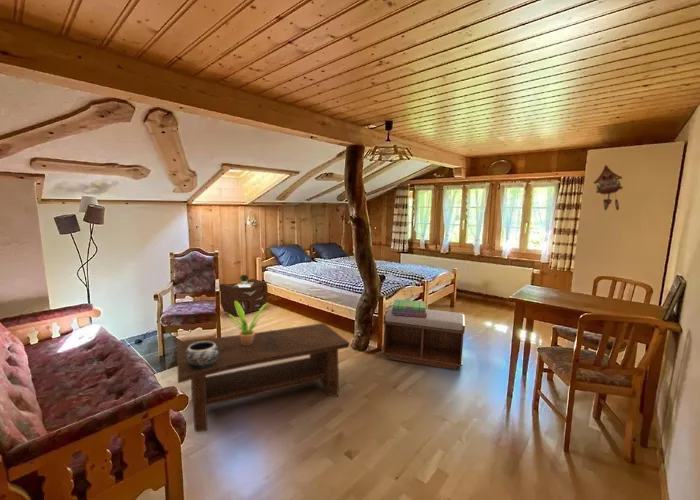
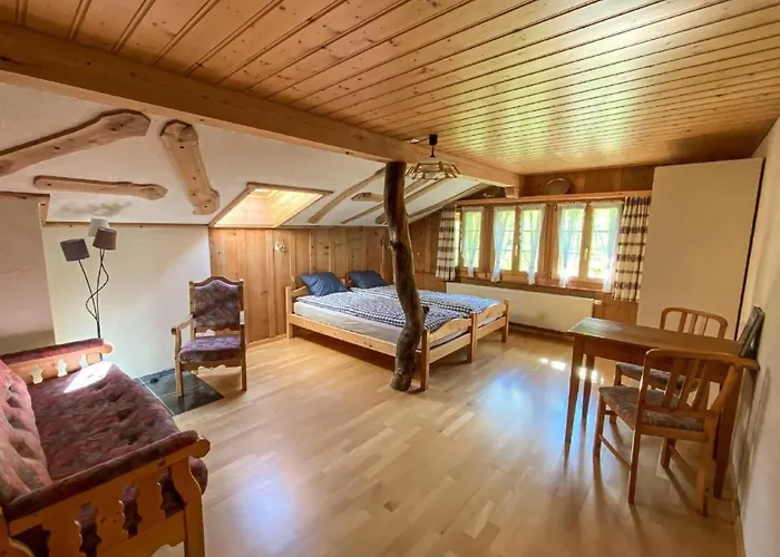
- bench [381,306,466,371]
- cuckoo clock [592,164,624,211]
- potted plant [227,301,269,345]
- stack of books [392,298,427,317]
- nightstand [219,274,269,317]
- coffee table [176,322,351,433]
- decorative bowl [185,341,218,368]
